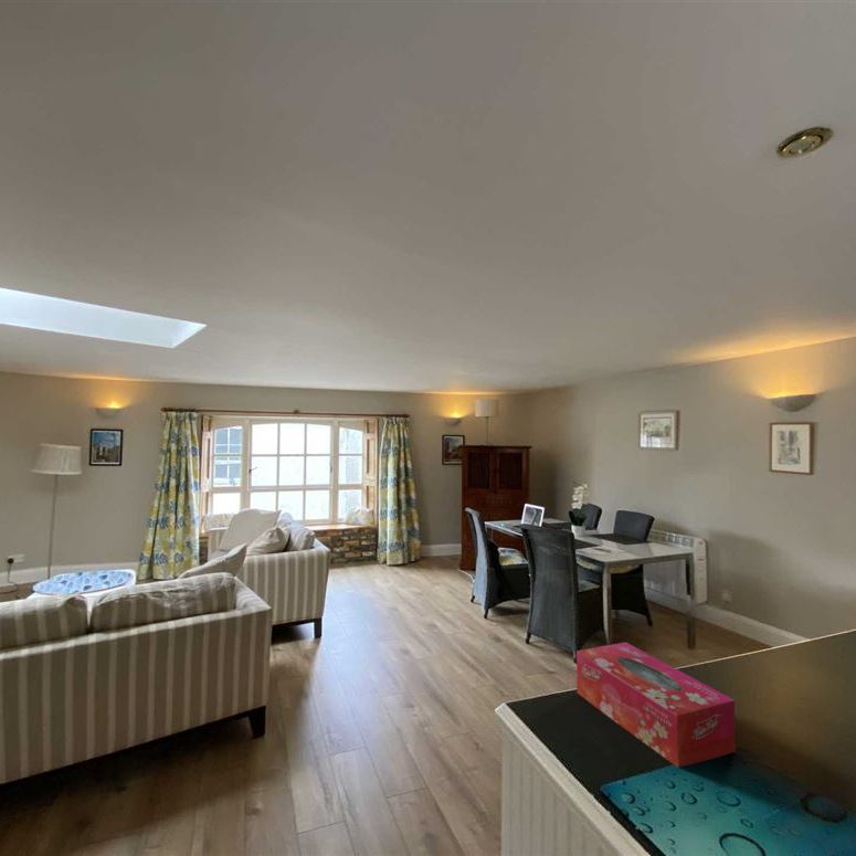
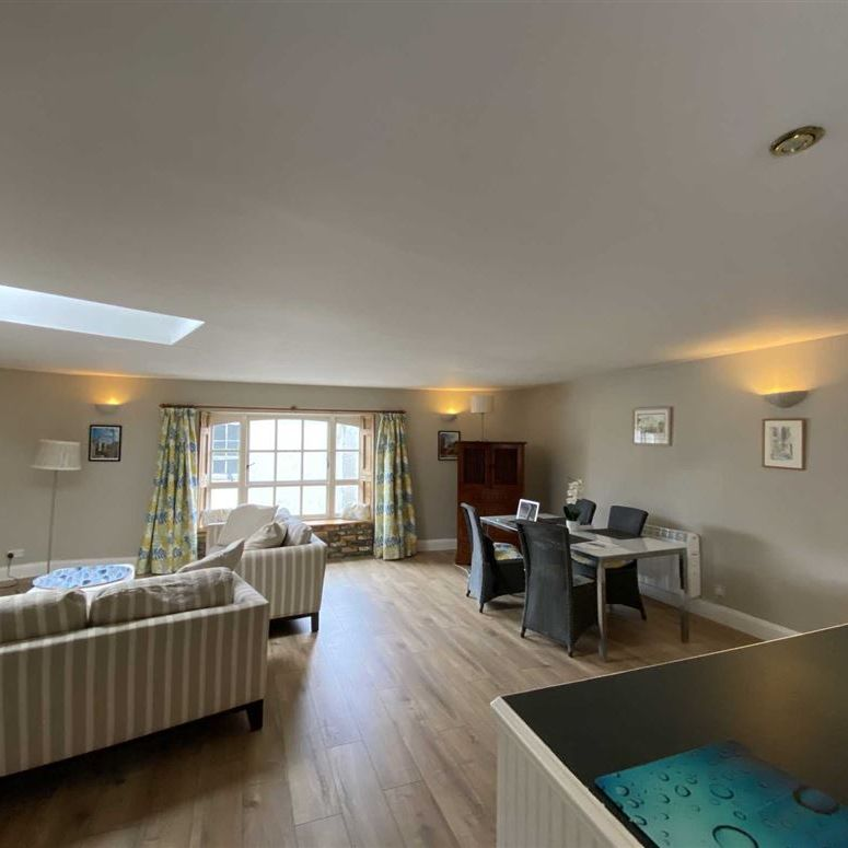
- tissue box [575,642,737,769]
